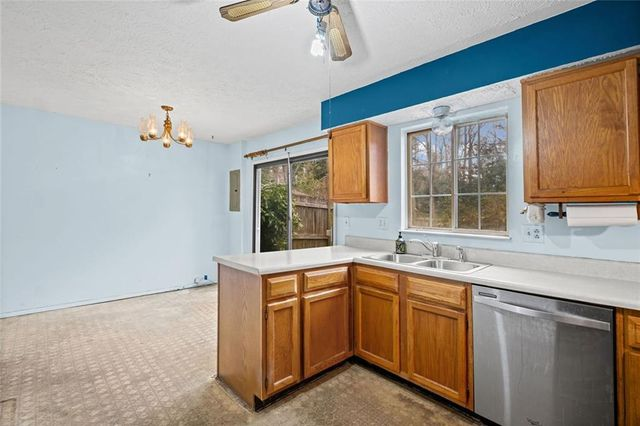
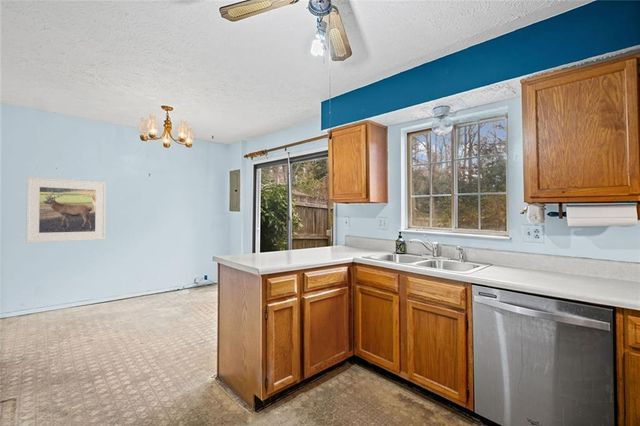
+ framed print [25,176,107,244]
